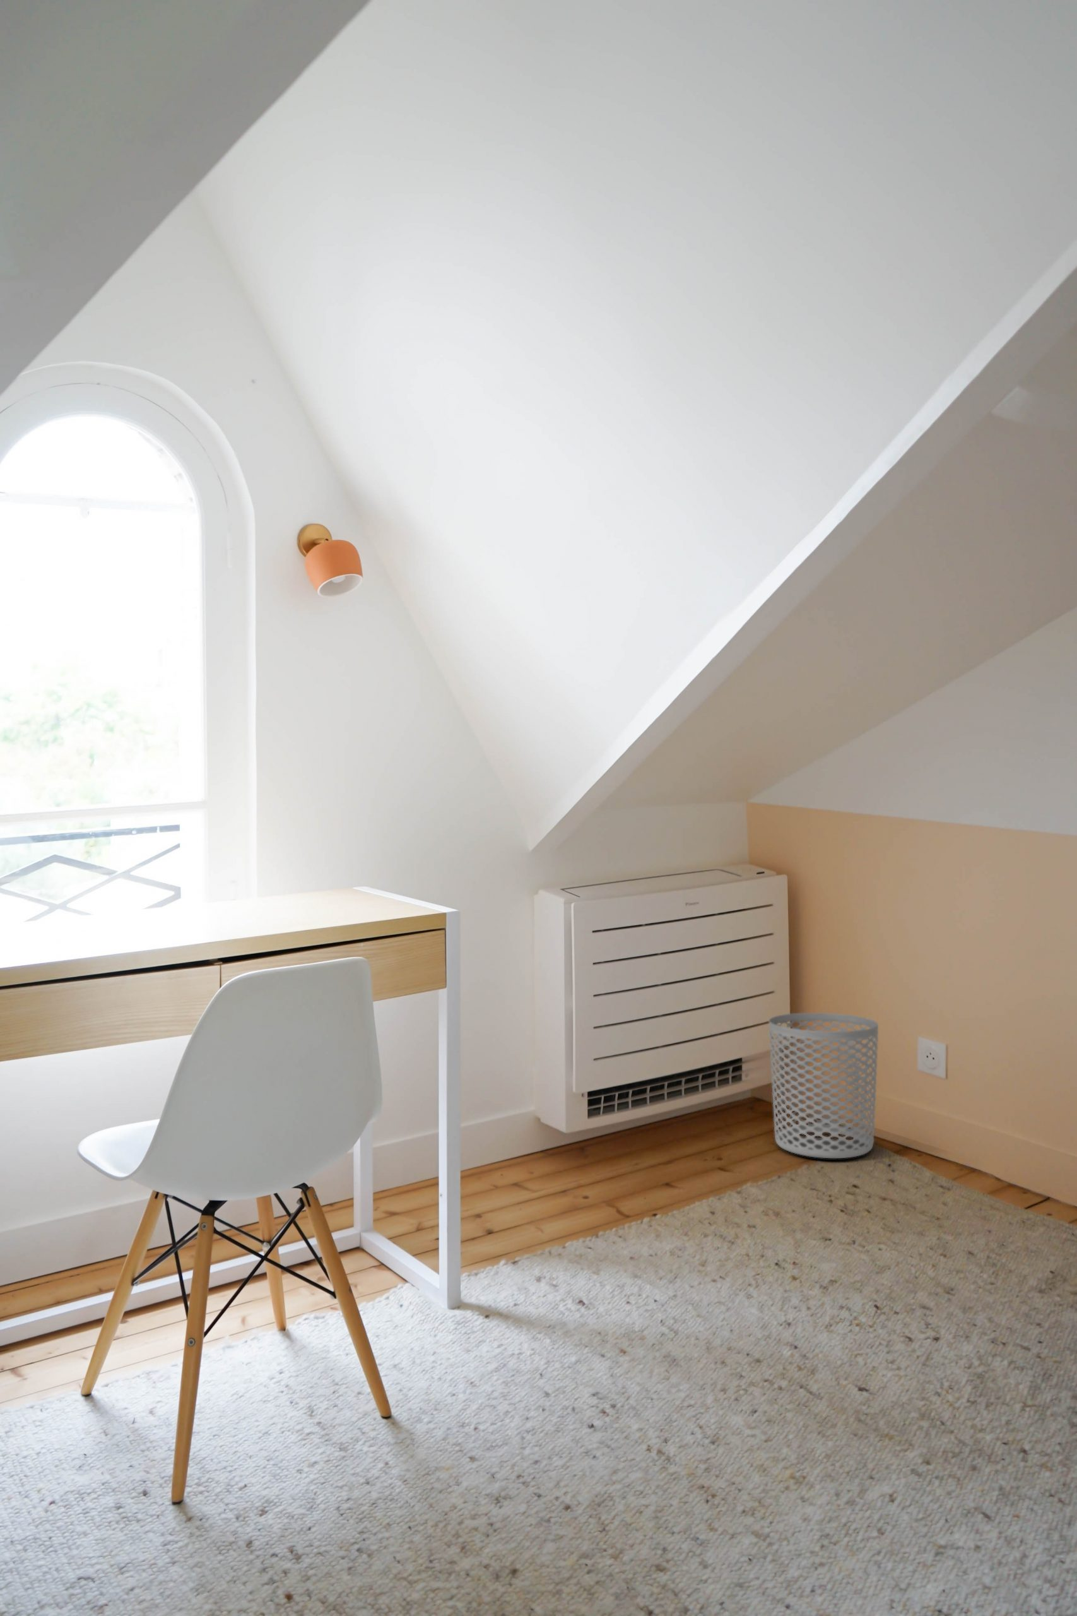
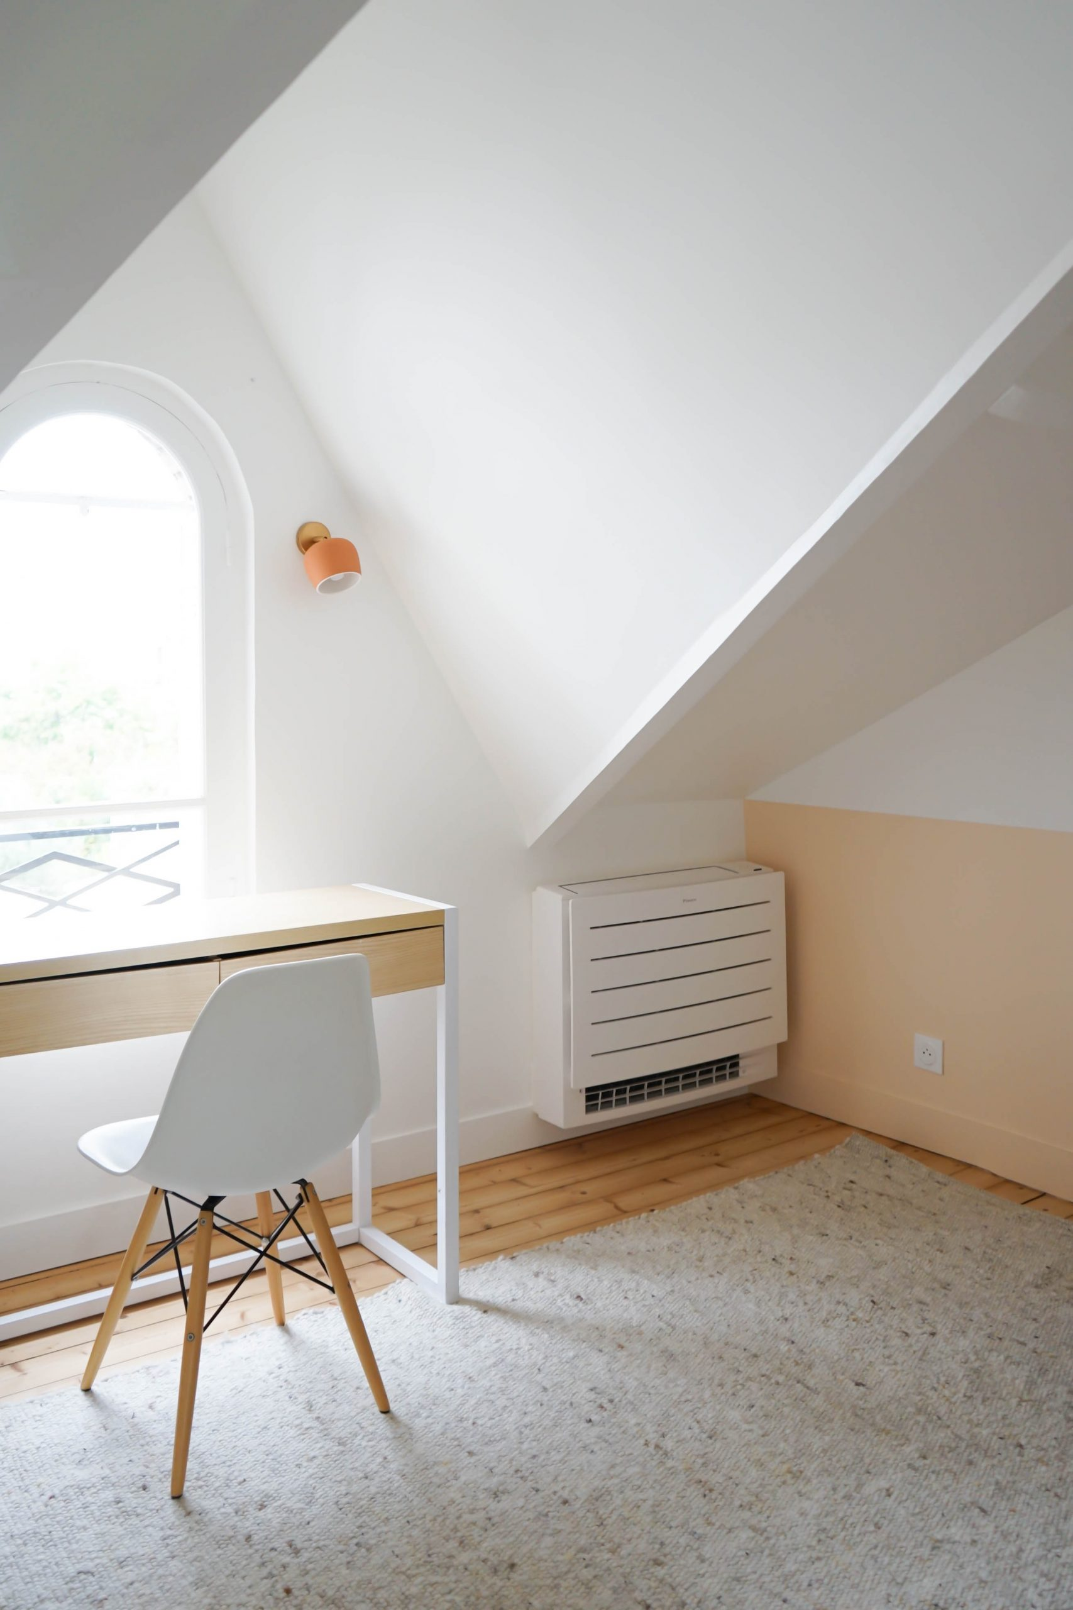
- waste bin [768,1012,879,1159]
